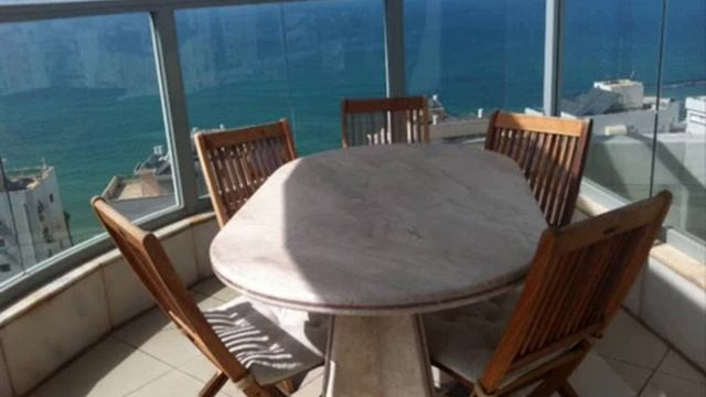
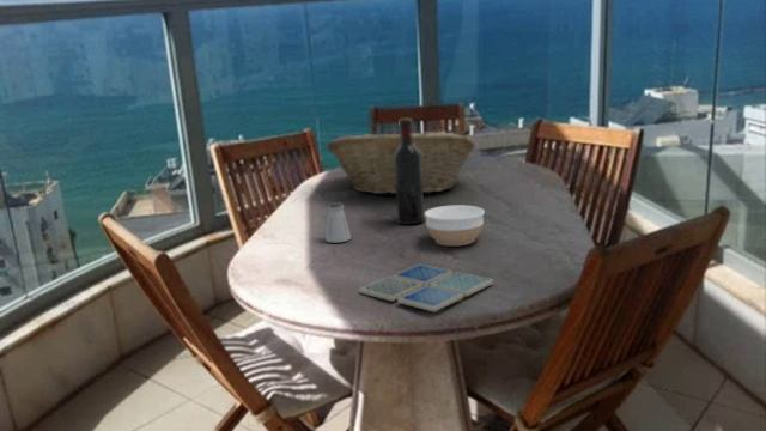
+ drink coaster [358,263,494,312]
+ bowl [424,204,486,247]
+ wine bottle [394,117,426,225]
+ saltshaker [324,201,352,244]
+ fruit basket [326,130,476,195]
